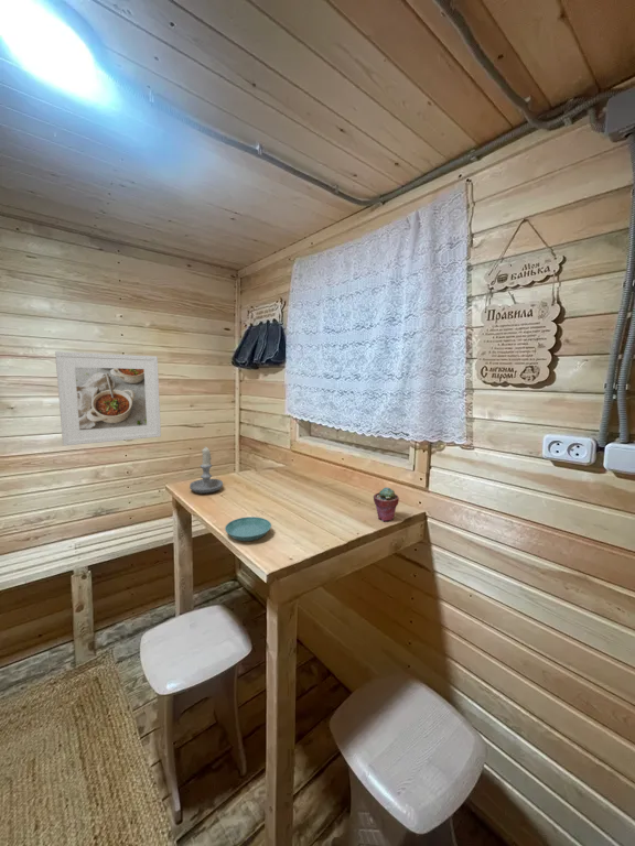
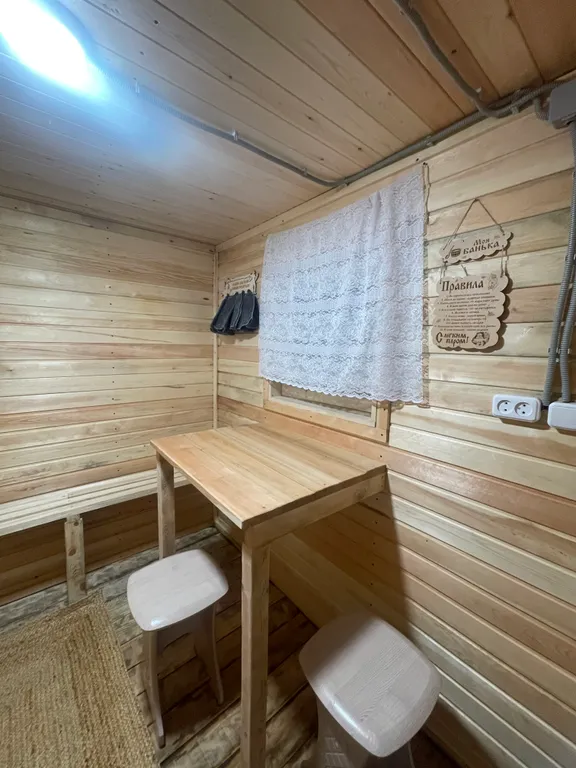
- potted succulent [373,487,400,522]
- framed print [54,350,162,447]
- saucer [224,516,272,542]
- candle [189,446,224,495]
